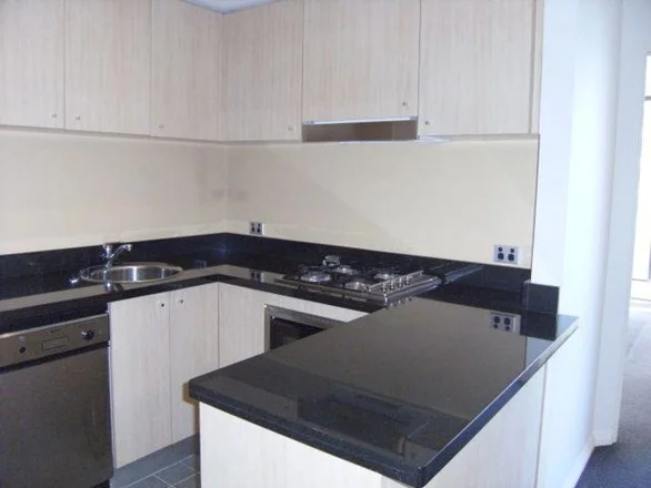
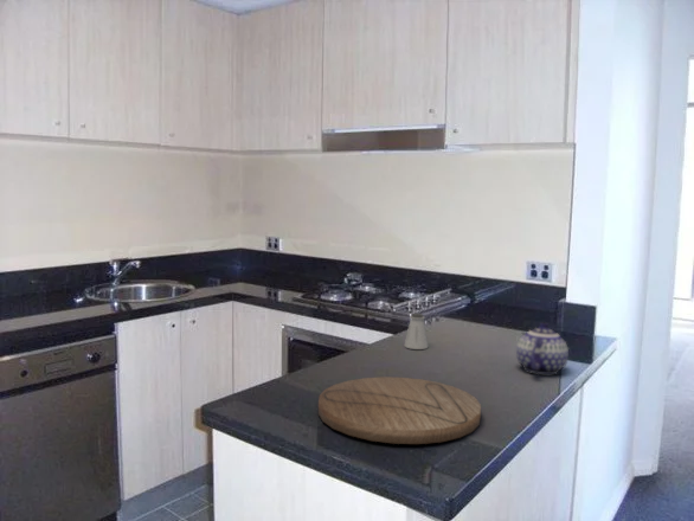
+ saltshaker [404,313,430,350]
+ teapot [515,322,570,375]
+ cutting board [317,377,482,445]
